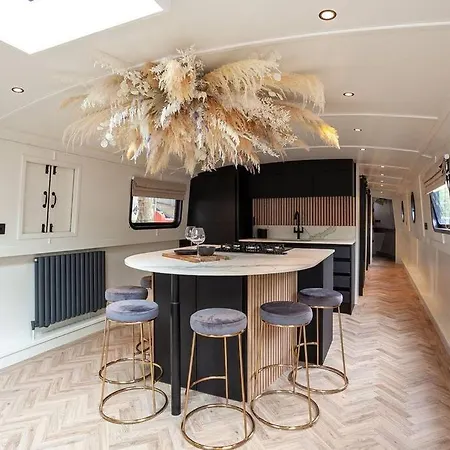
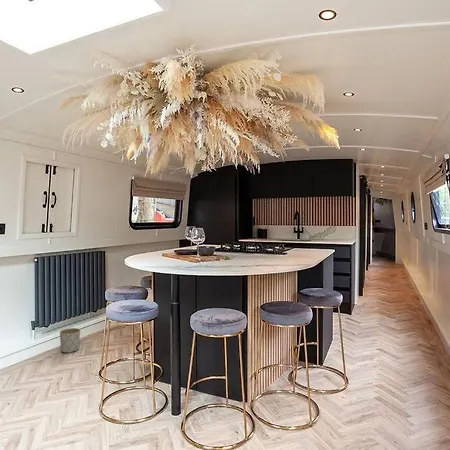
+ planter [59,327,81,354]
